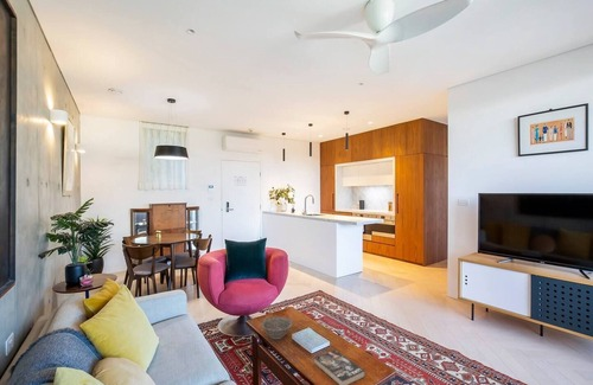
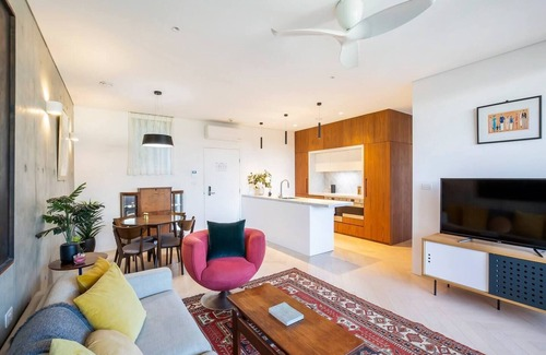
- decorative bowl [260,315,294,340]
- book [313,348,366,385]
